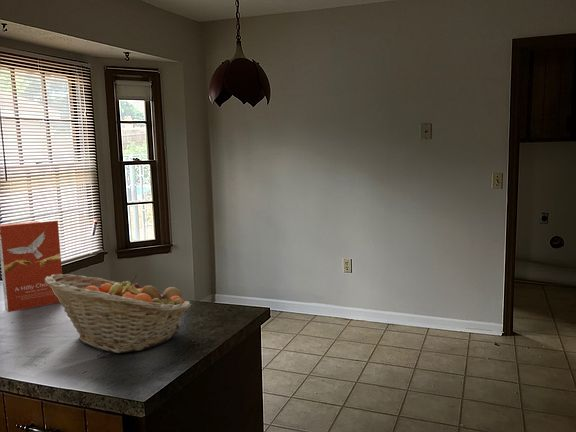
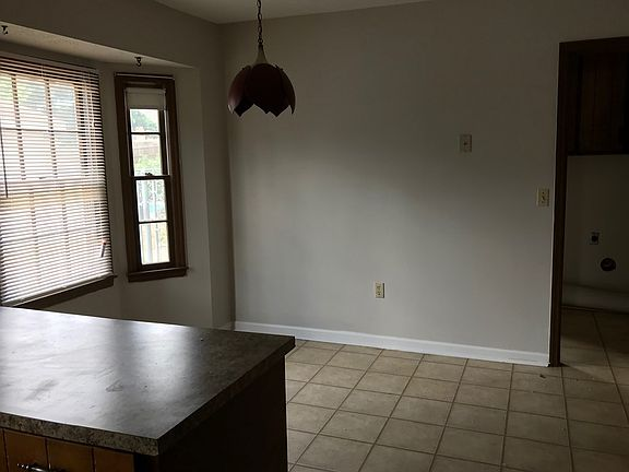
- fruit basket [45,273,192,354]
- cereal box [0,219,63,313]
